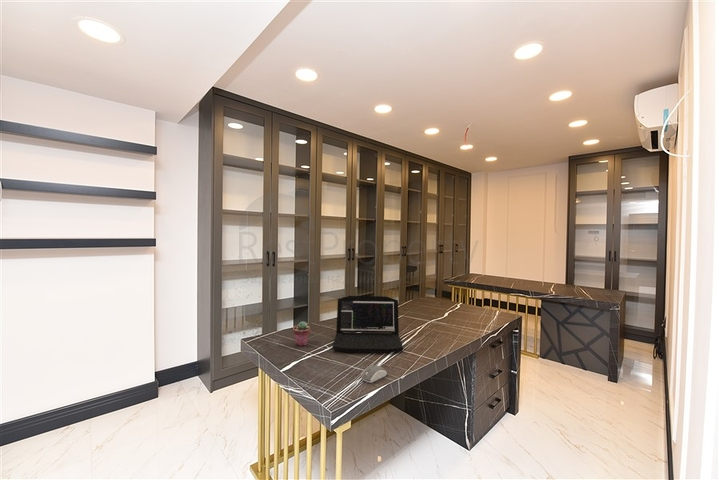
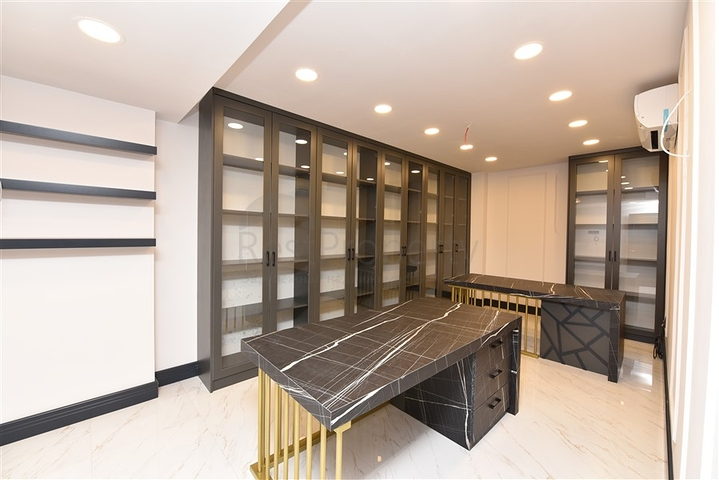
- computer mouse [360,364,388,384]
- laptop [331,295,404,354]
- potted succulent [292,321,311,347]
